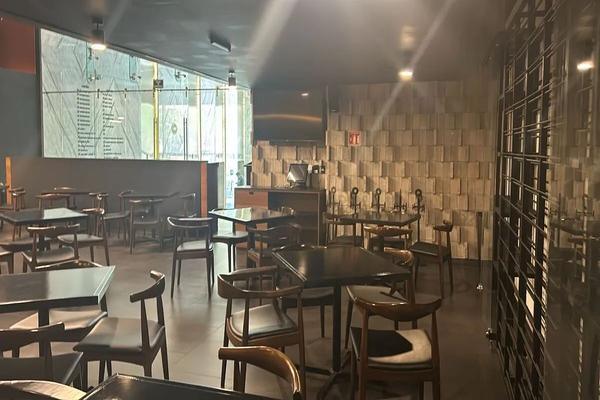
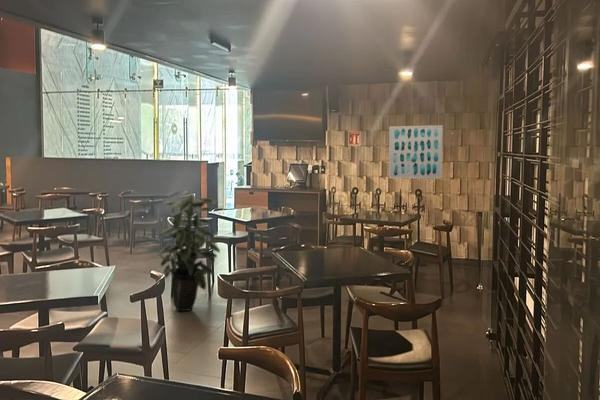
+ indoor plant [156,190,221,312]
+ wall art [388,124,444,180]
